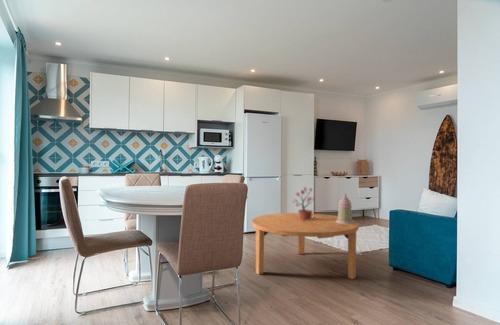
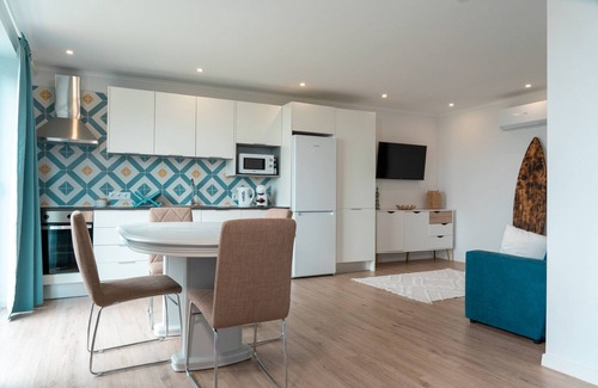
- potted plant [291,186,315,221]
- coffee table [251,212,360,280]
- decorative container [336,193,354,224]
